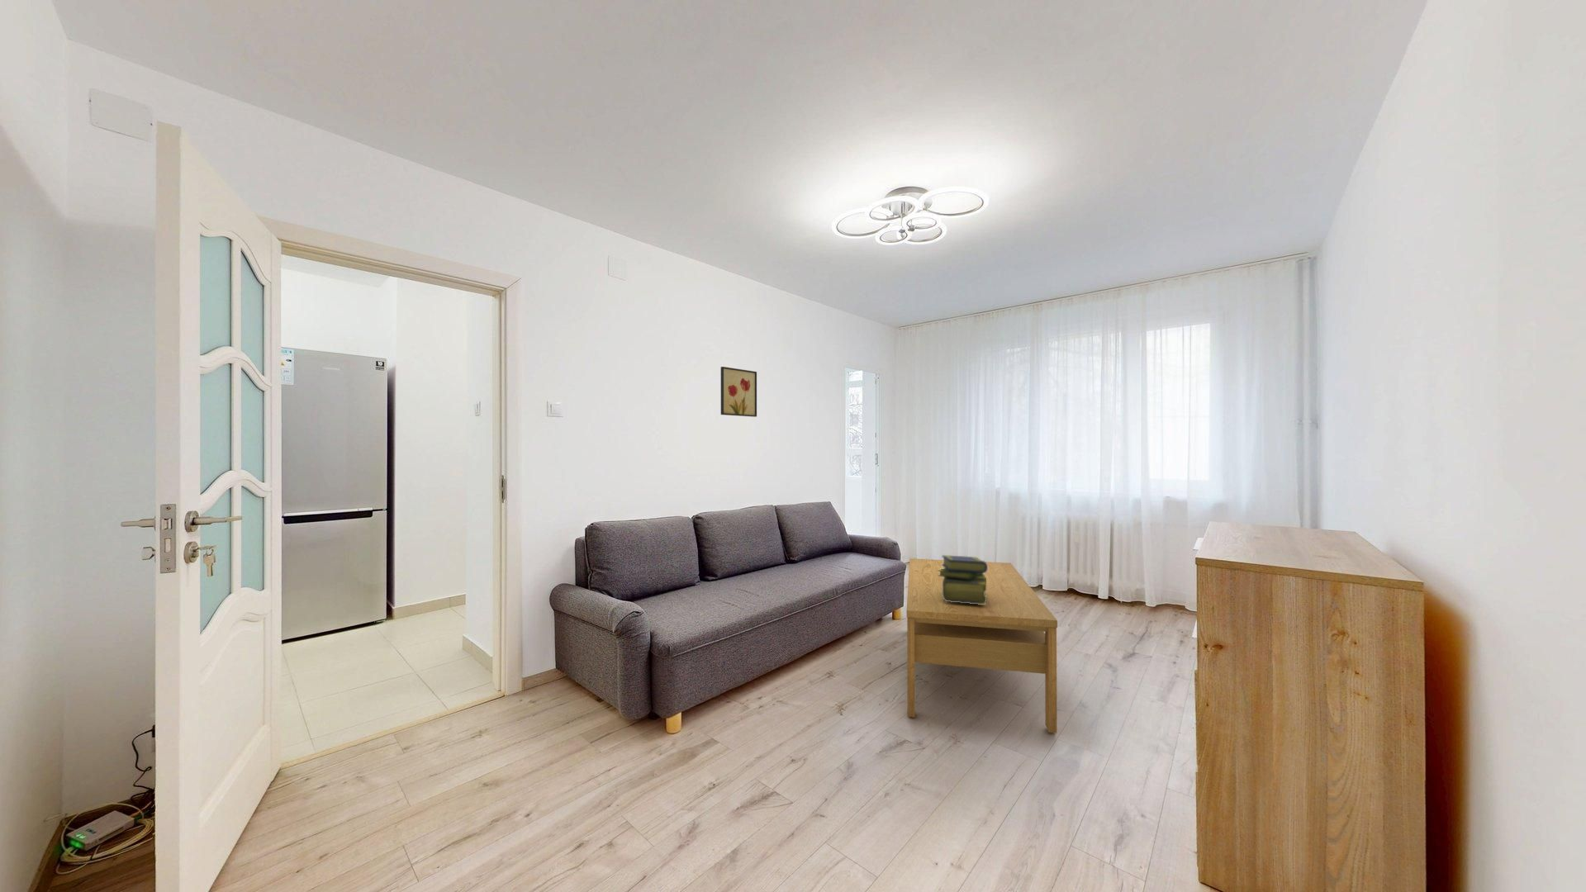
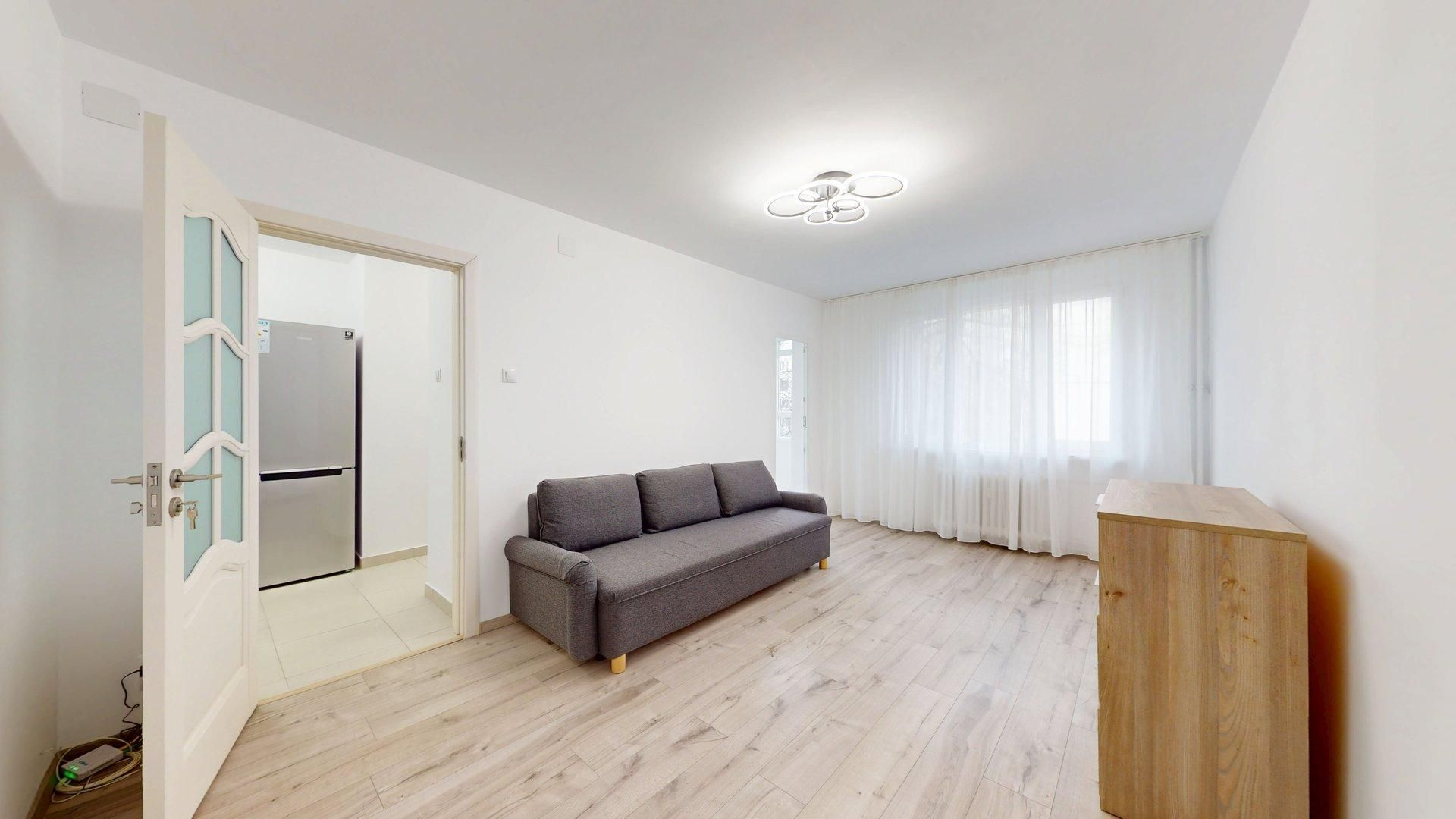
- wall art [720,366,757,418]
- stack of books [938,554,988,604]
- coffee table [905,558,1058,734]
